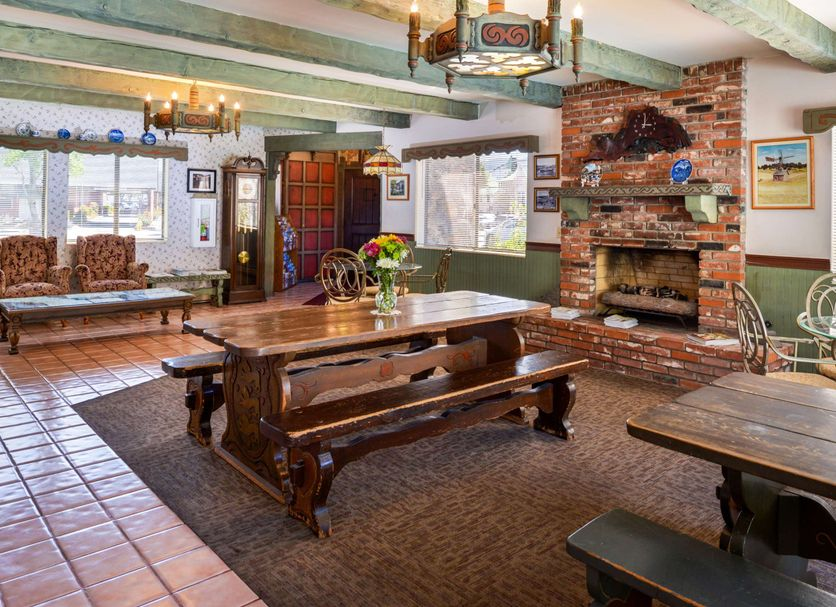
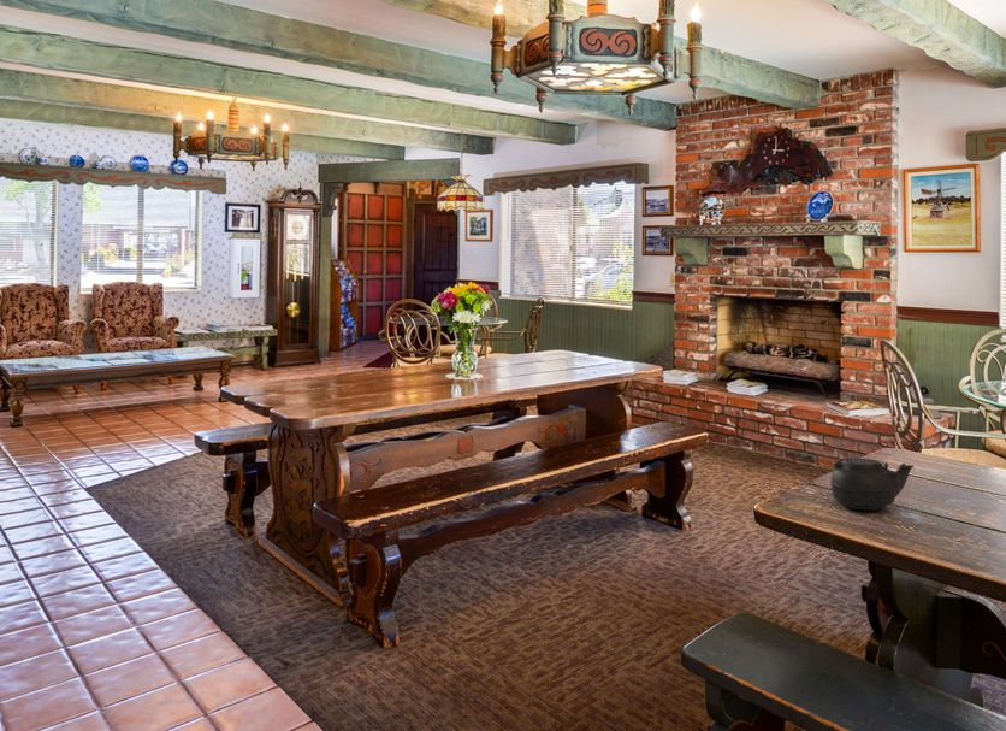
+ teapot [829,456,916,512]
